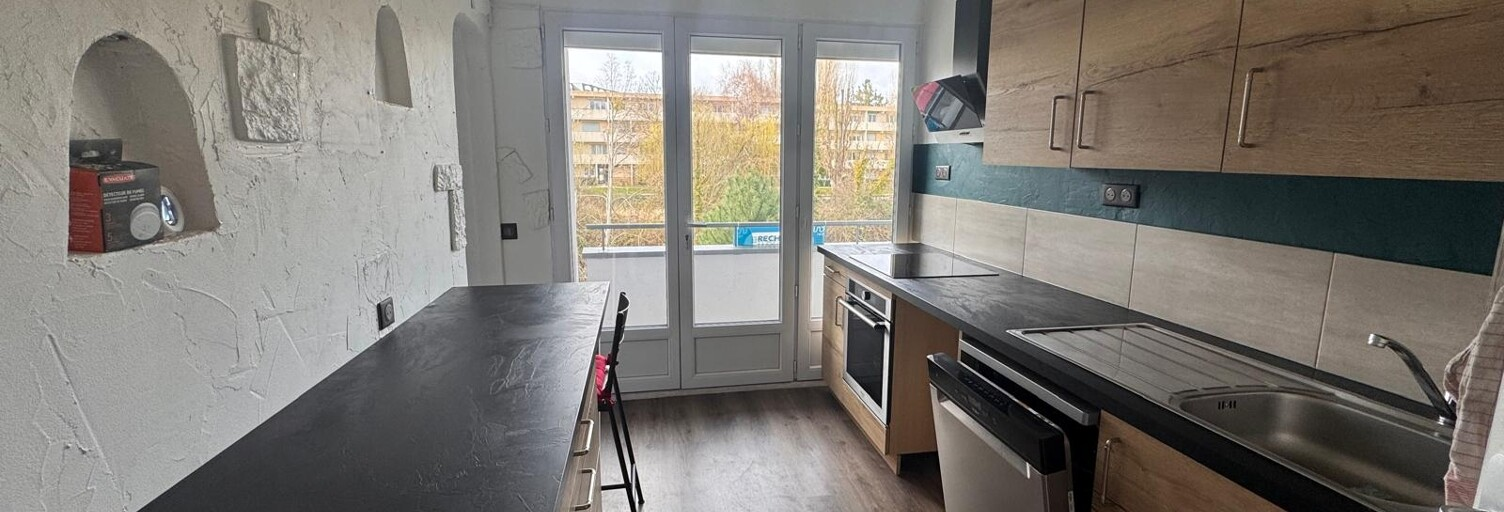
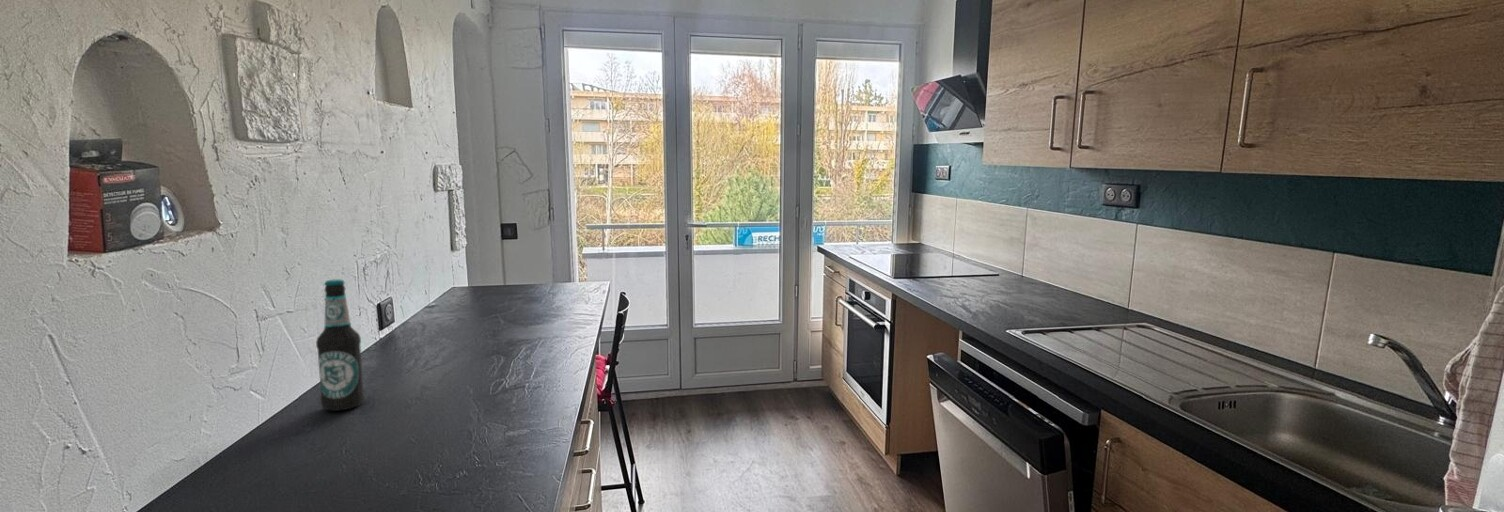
+ bottle [315,278,365,412]
